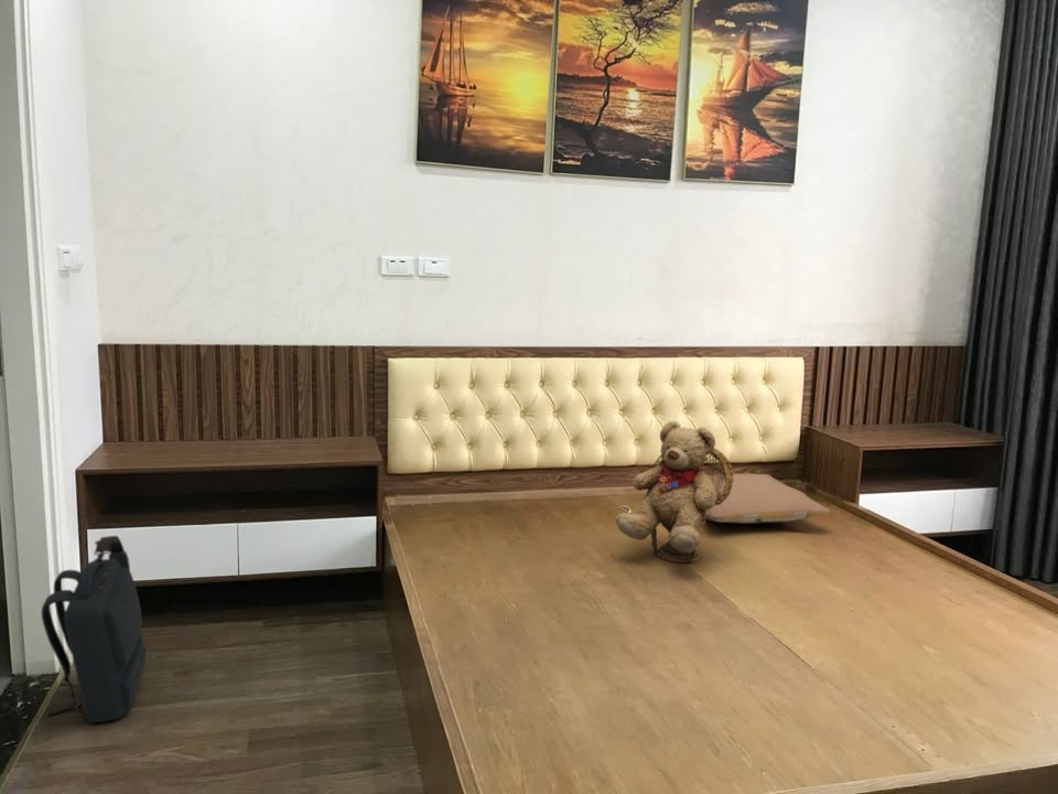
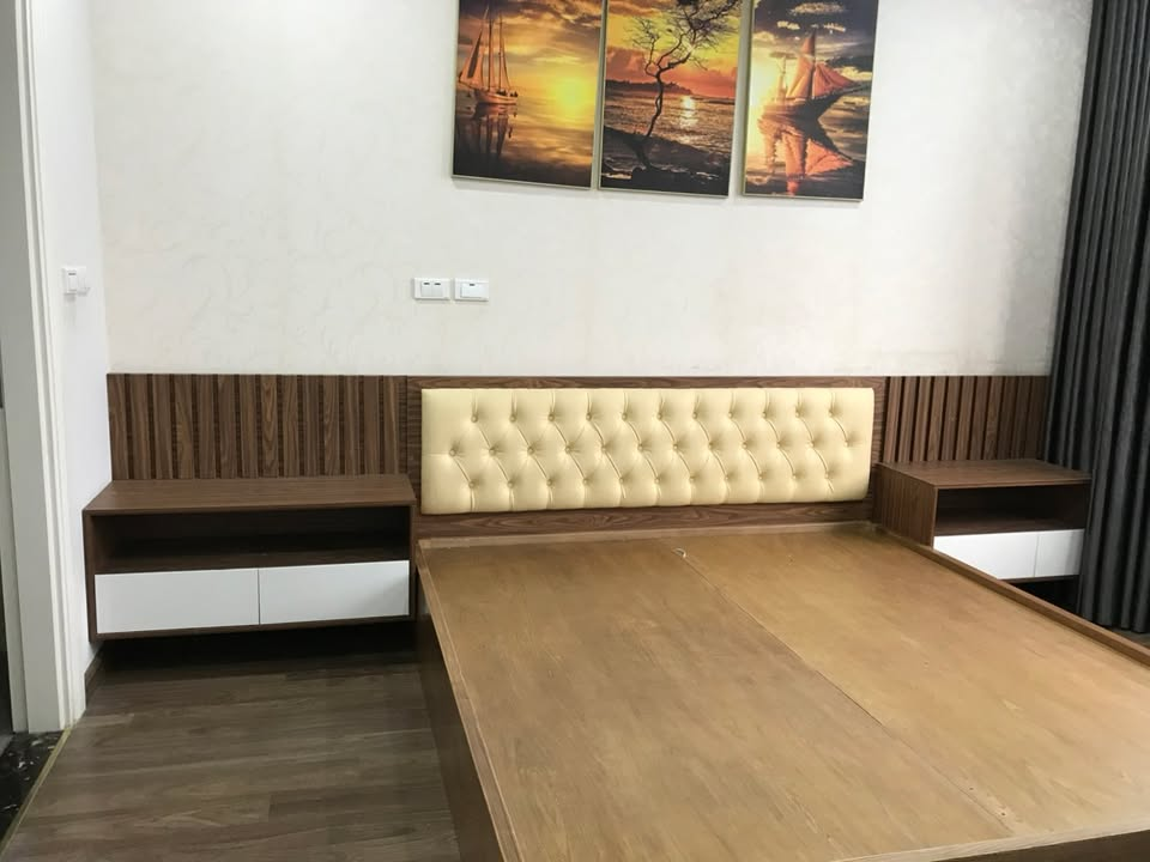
- teddy bear [609,420,734,564]
- backpack [41,535,148,723]
- pillow [705,473,831,525]
